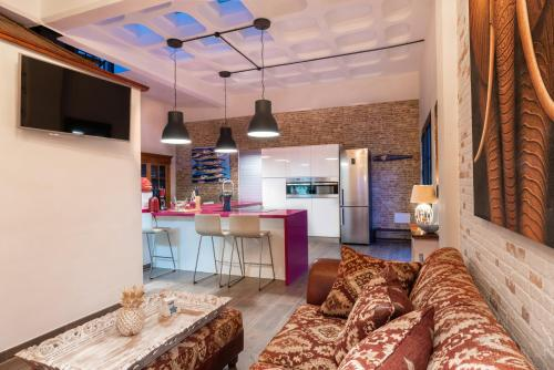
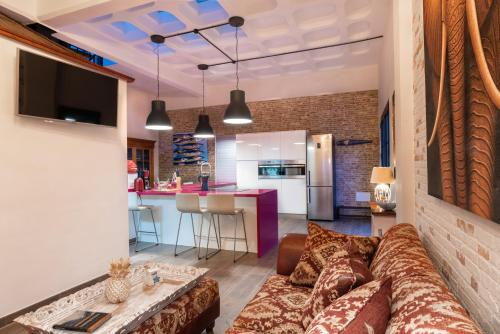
+ book [51,309,113,334]
